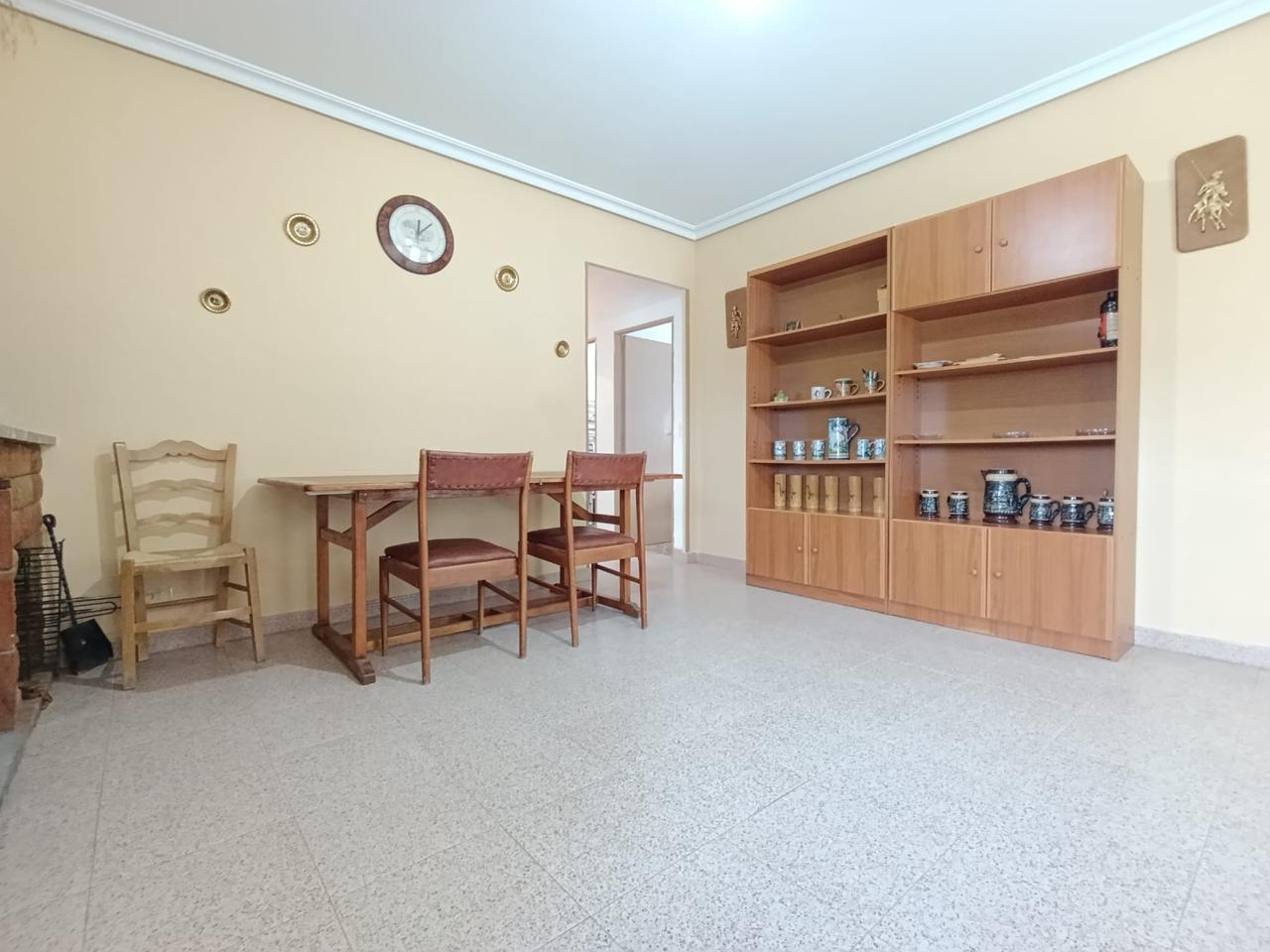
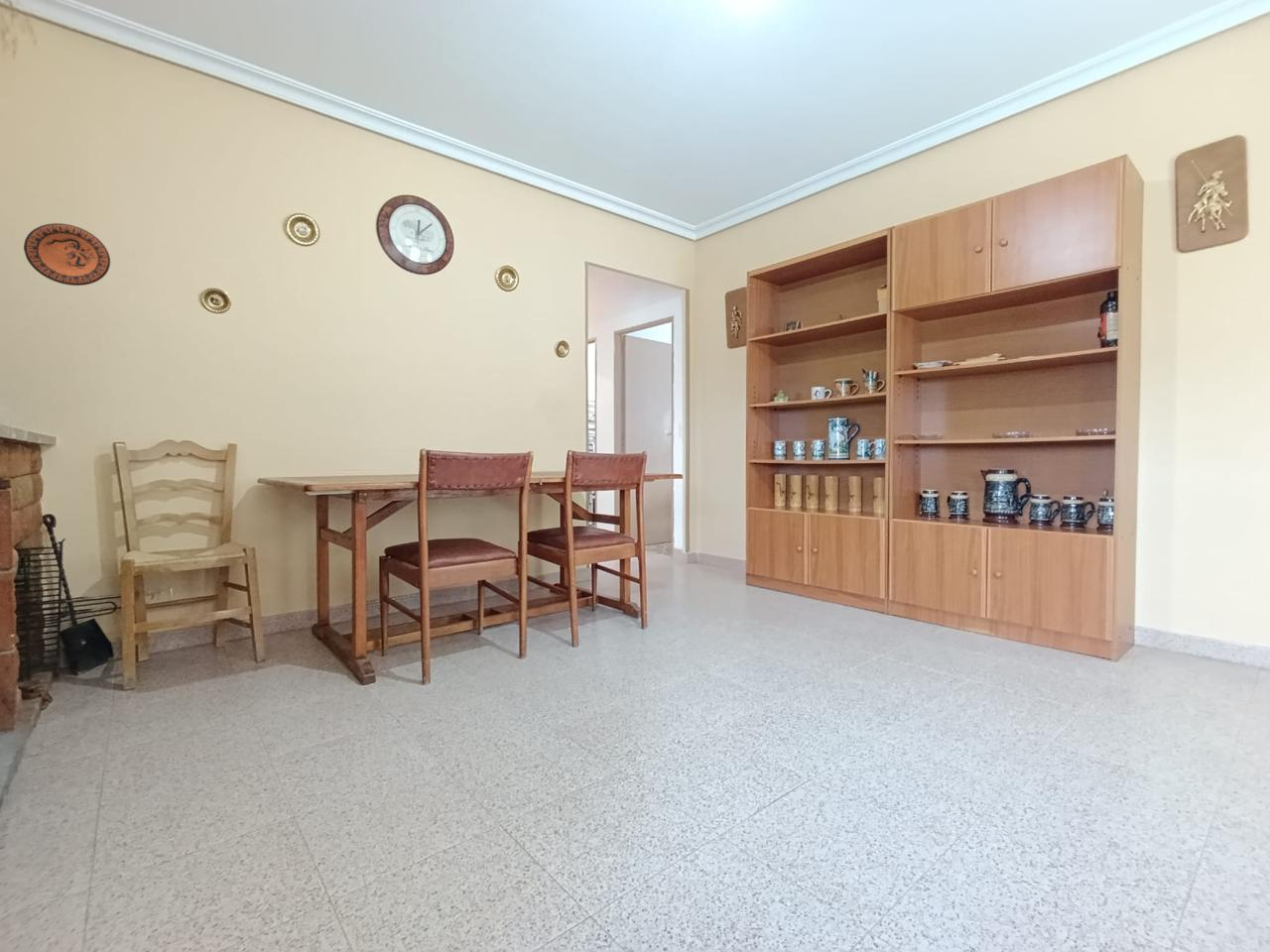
+ decorative plate [23,222,111,287]
